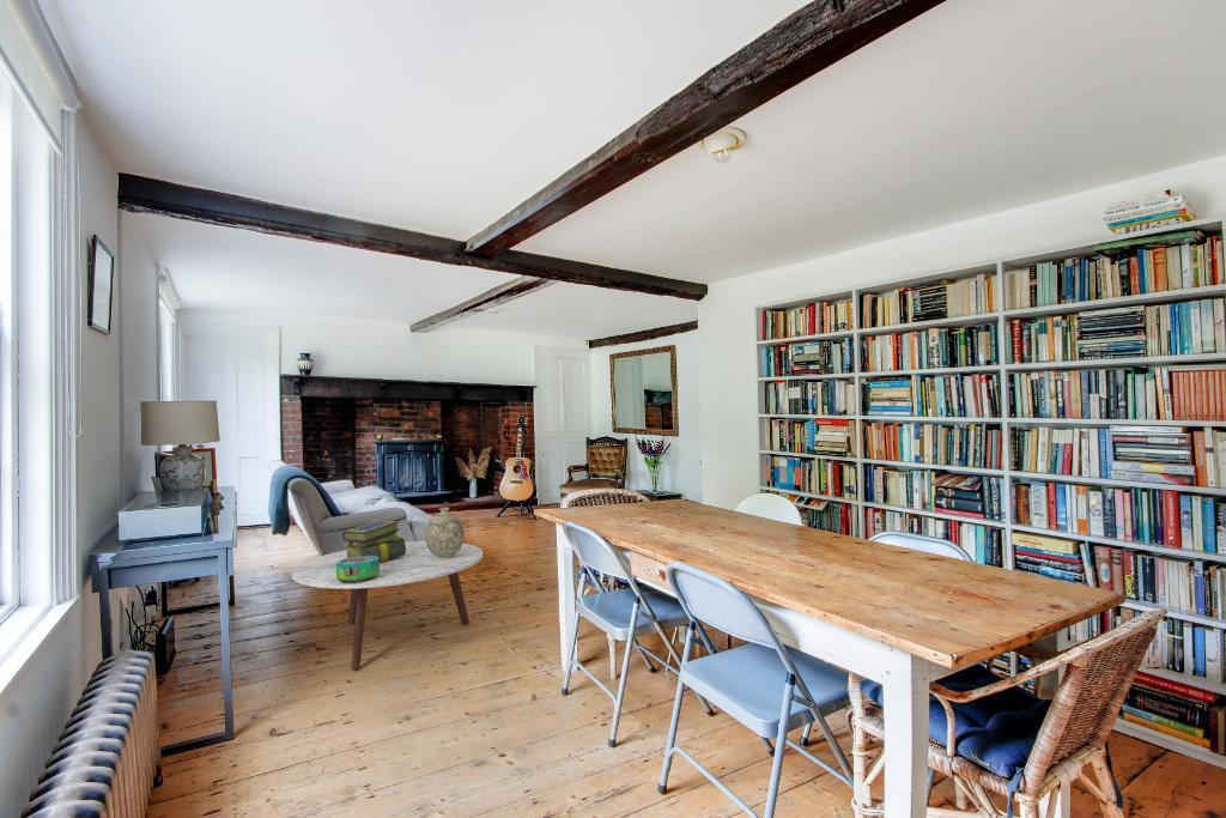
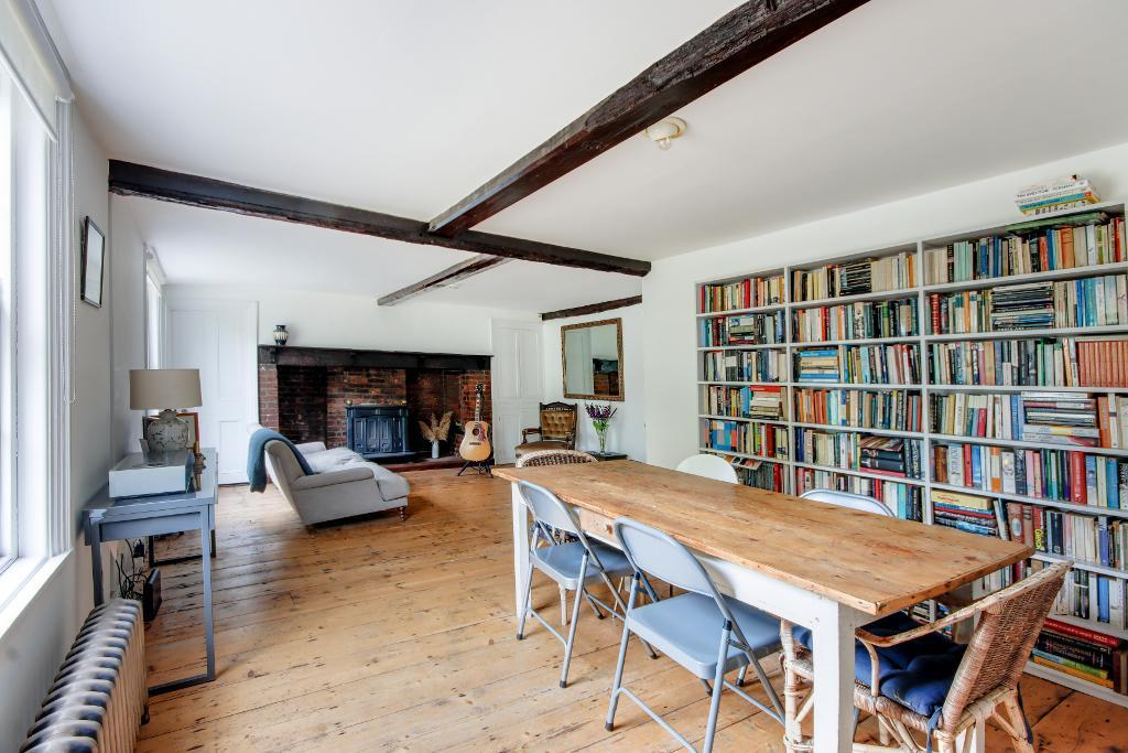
- decorative vase [424,507,466,559]
- decorative bowl [336,556,380,583]
- stack of books [341,519,406,563]
- coffee table [291,540,484,671]
